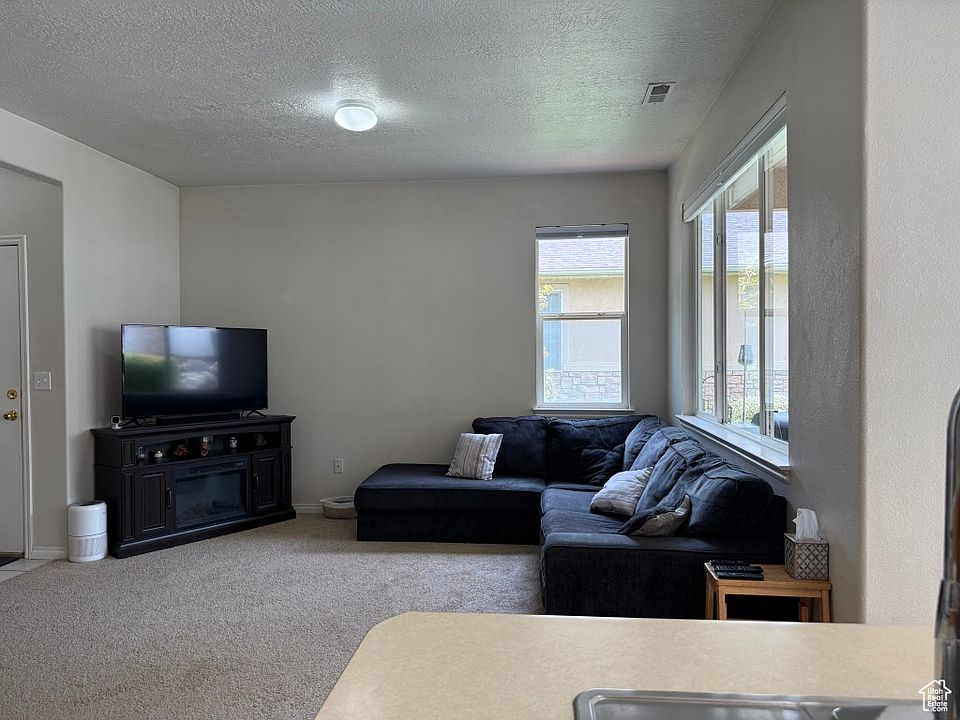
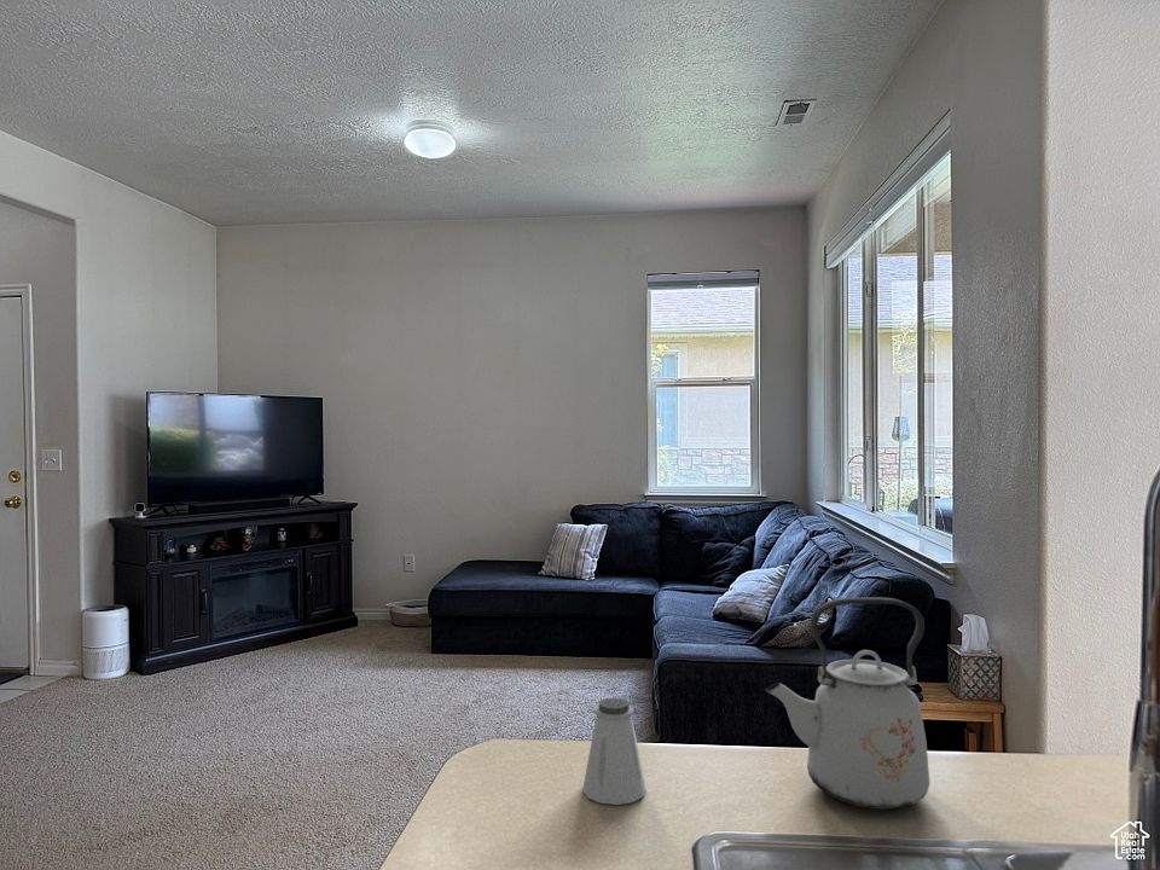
+ saltshaker [581,696,648,806]
+ kettle [765,596,932,811]
